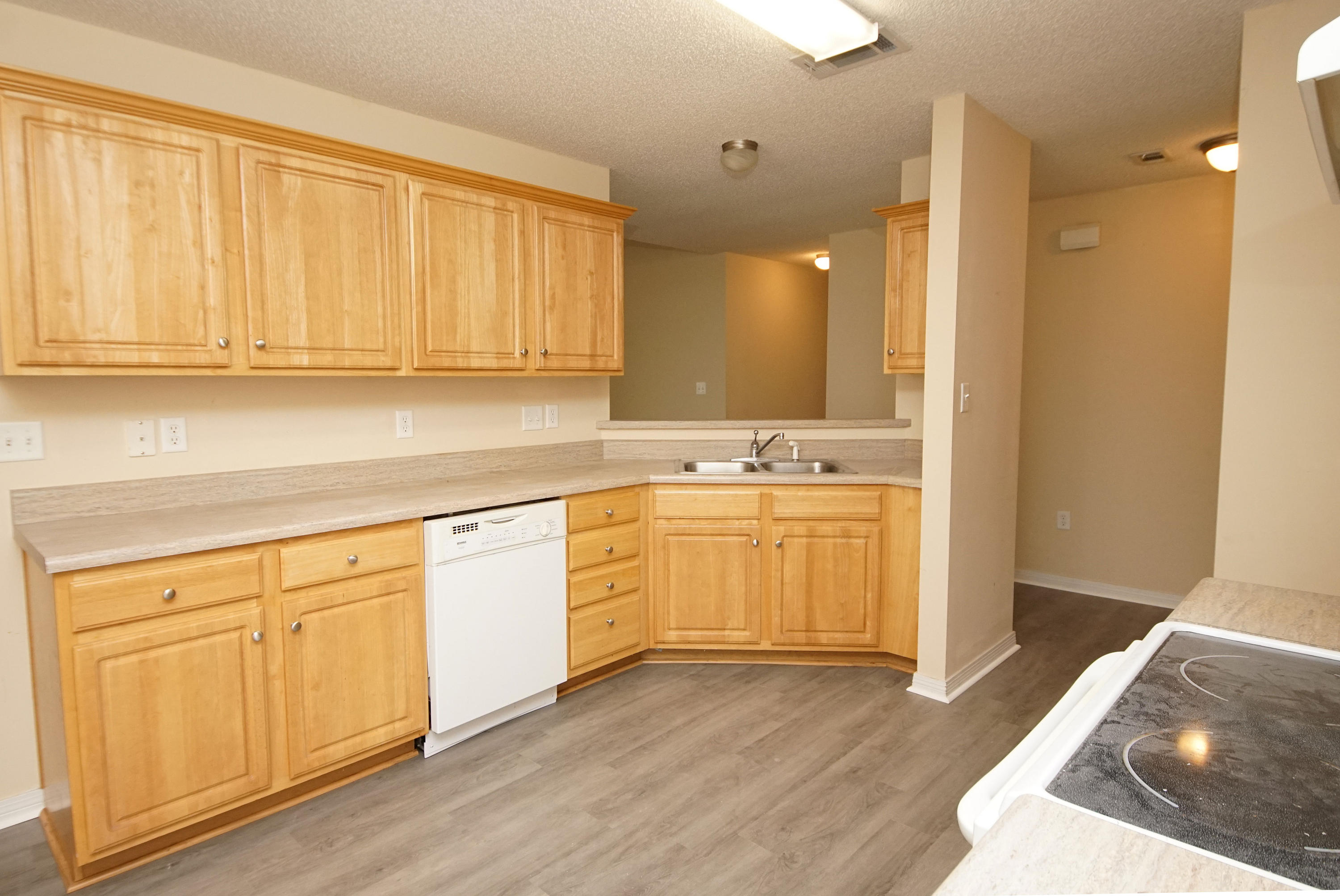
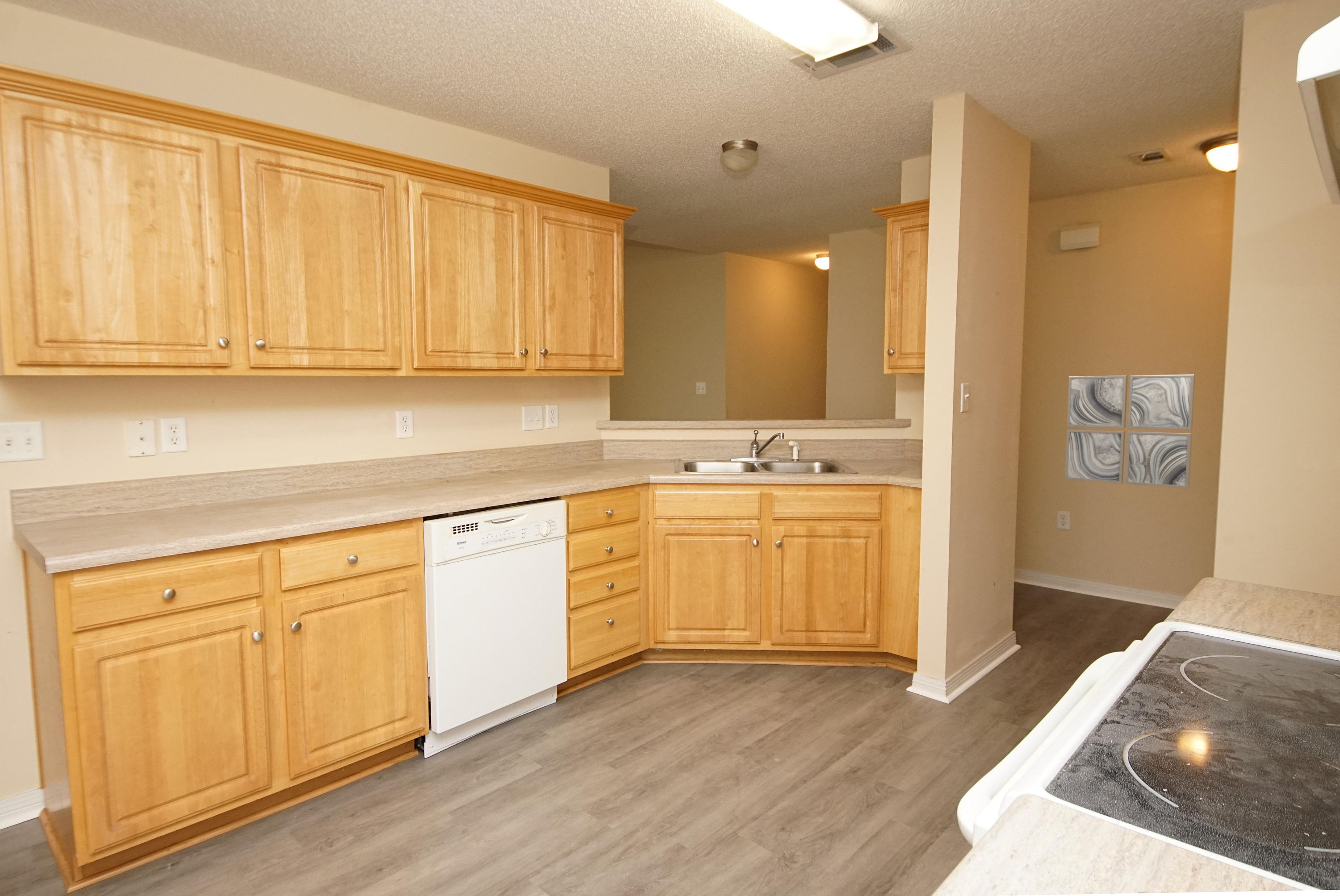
+ wall art [1064,374,1196,489]
